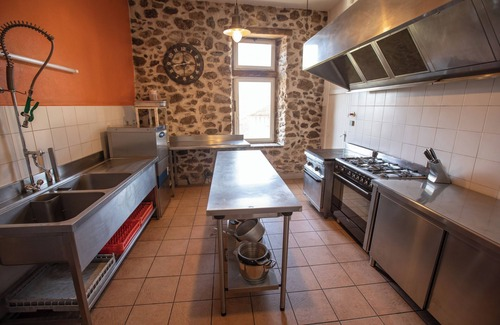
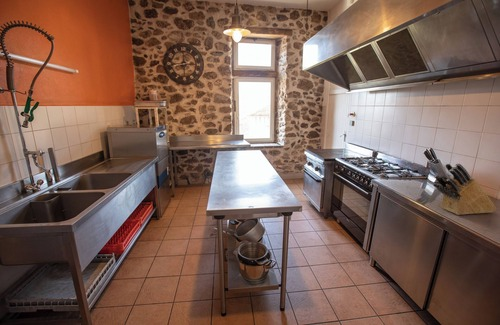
+ knife block [433,163,497,216]
